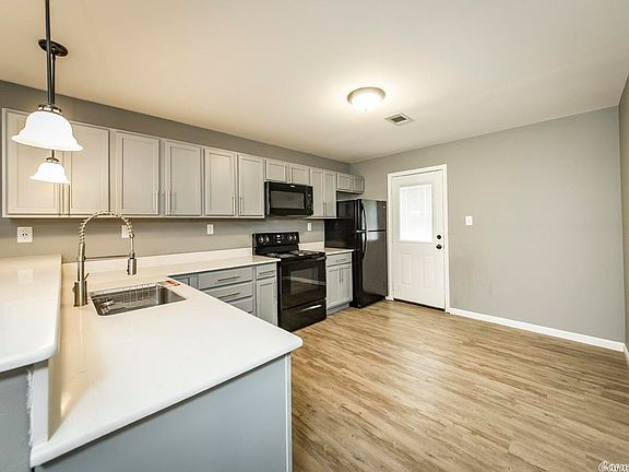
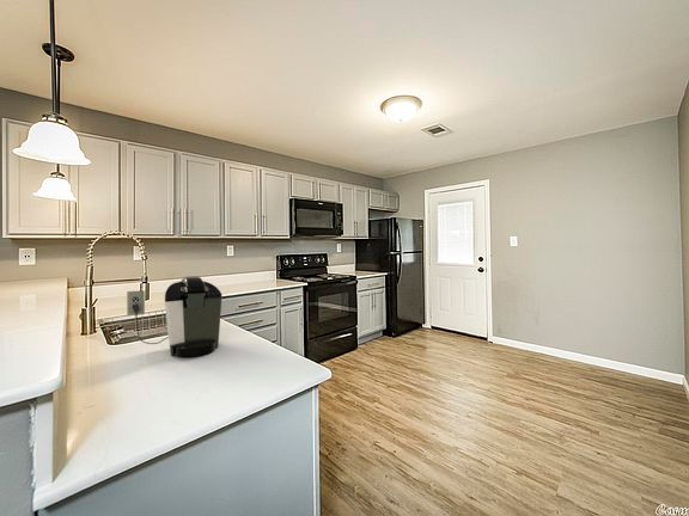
+ coffee maker [126,276,224,357]
